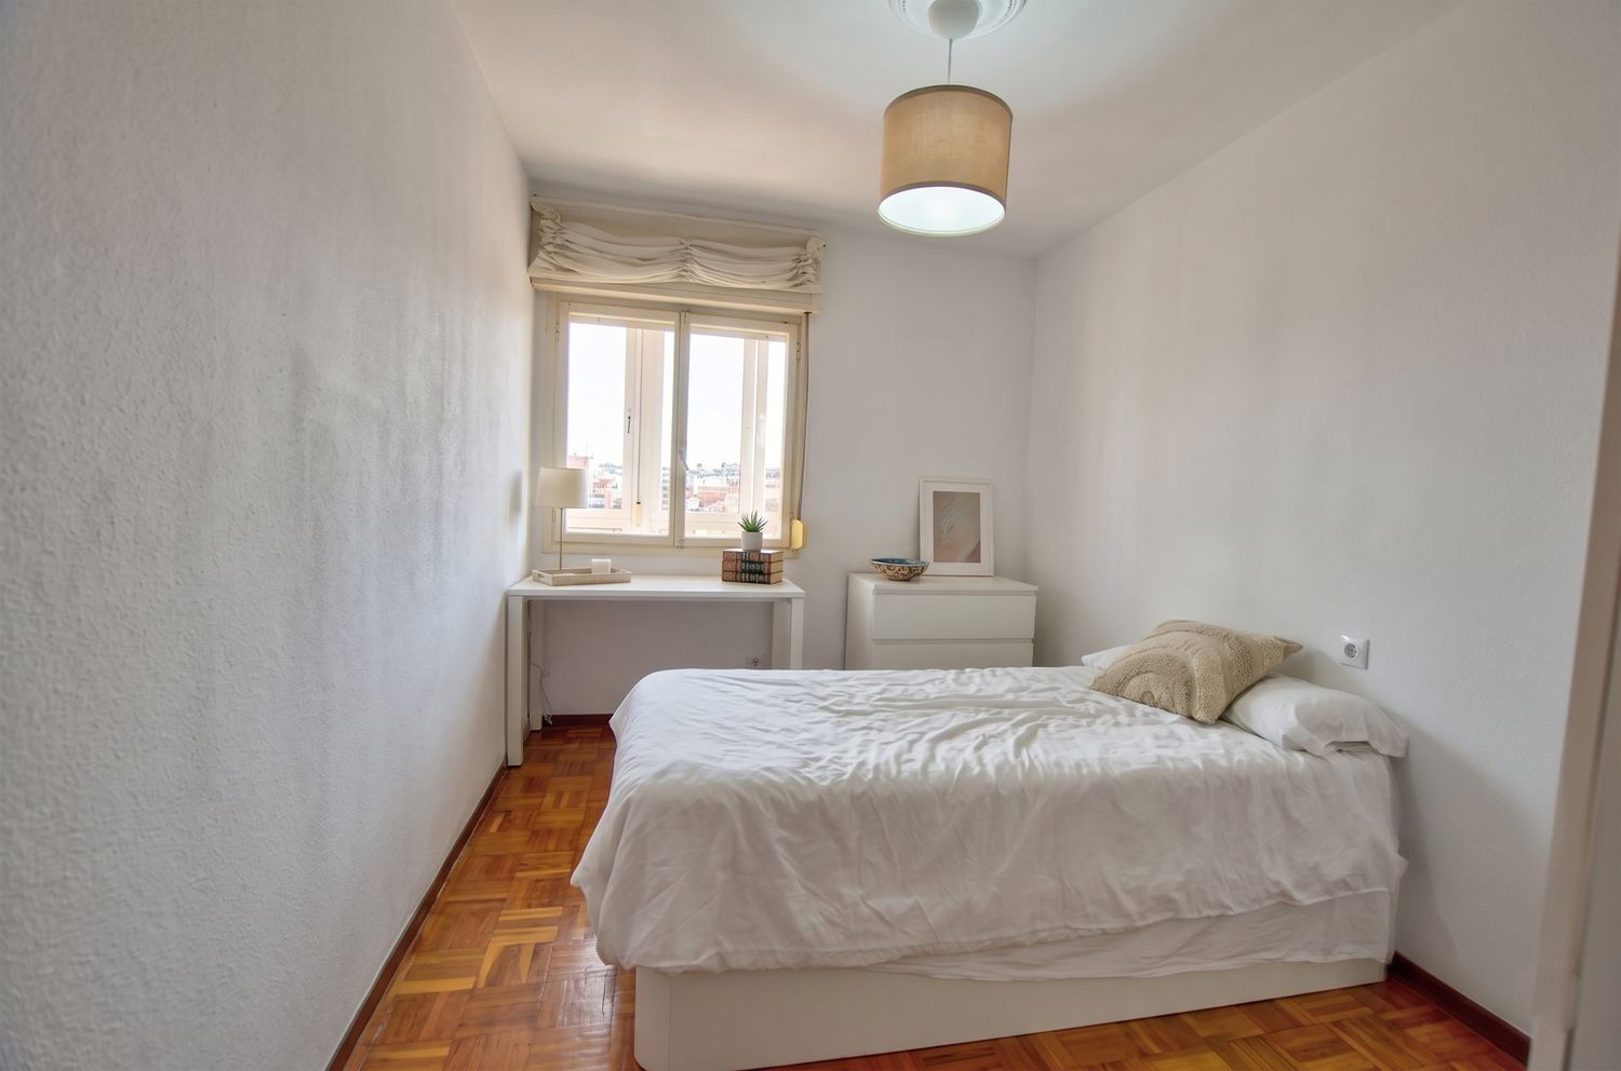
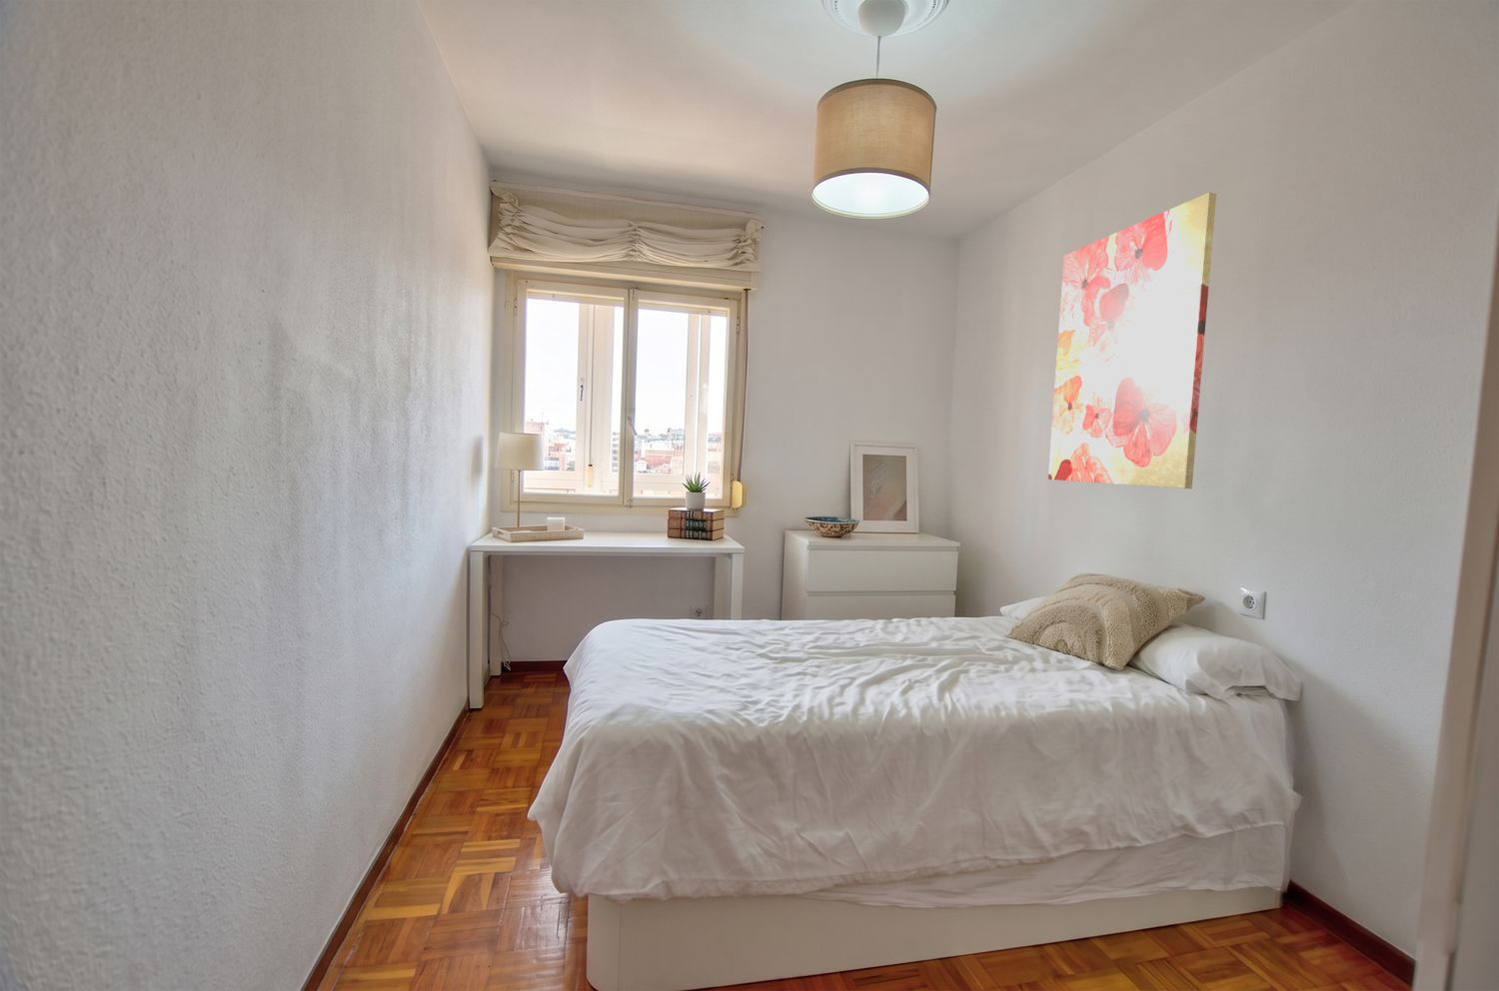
+ wall art [1048,191,1217,490]
